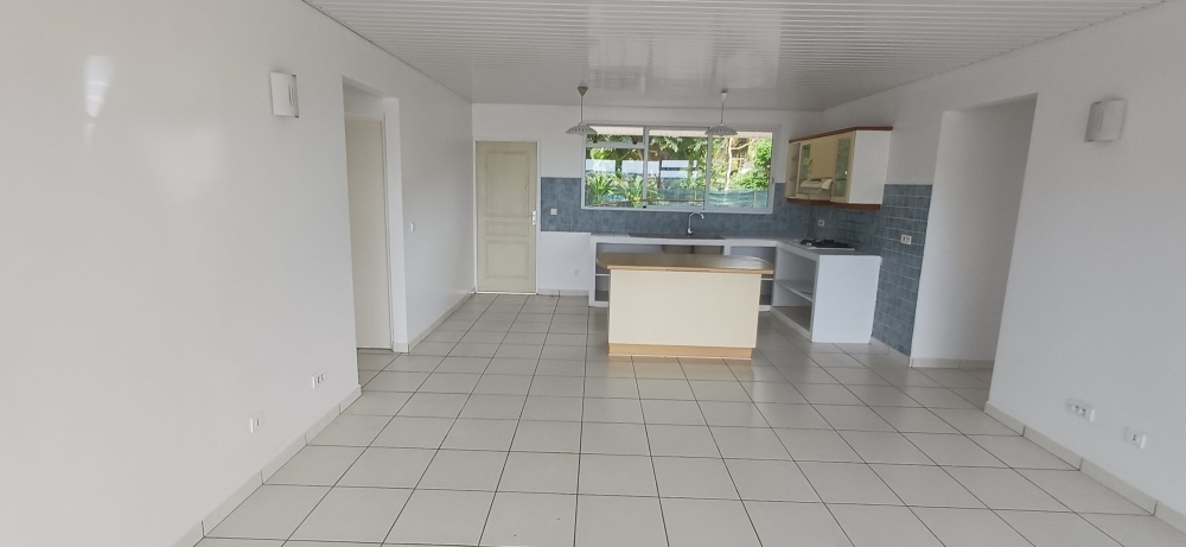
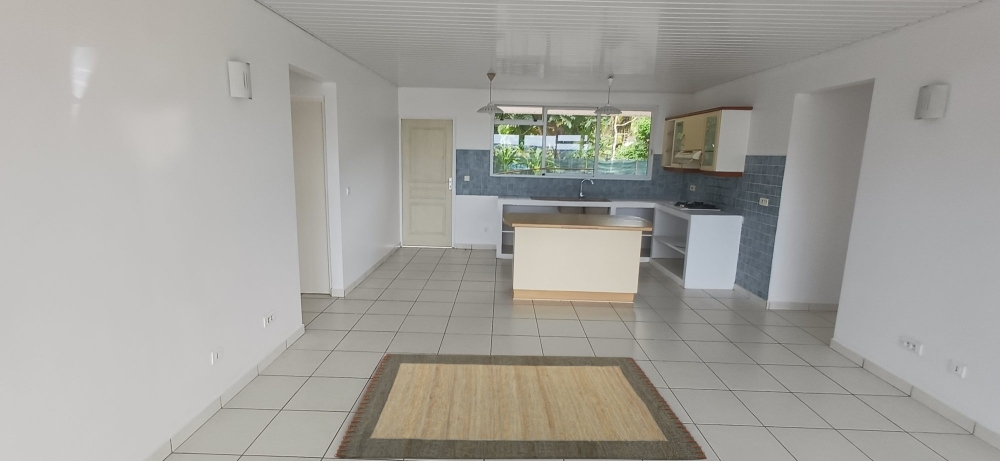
+ rug [333,353,708,461]
